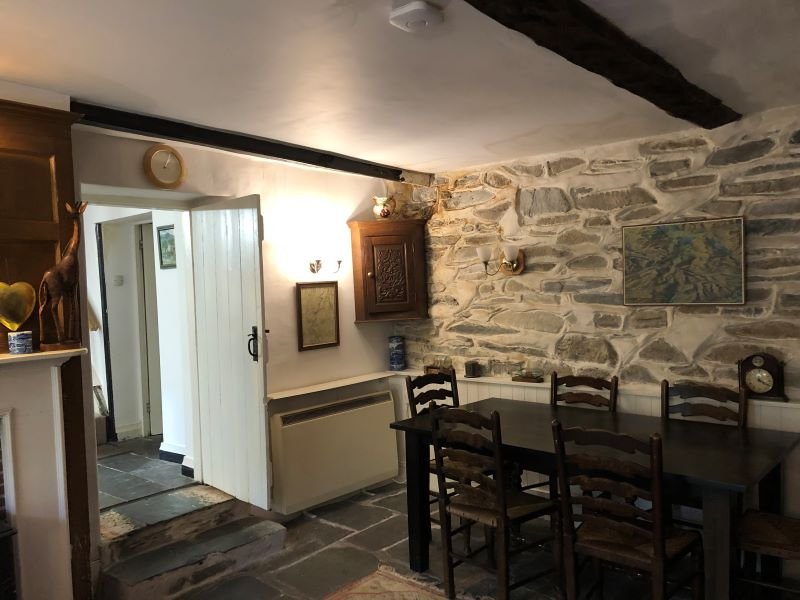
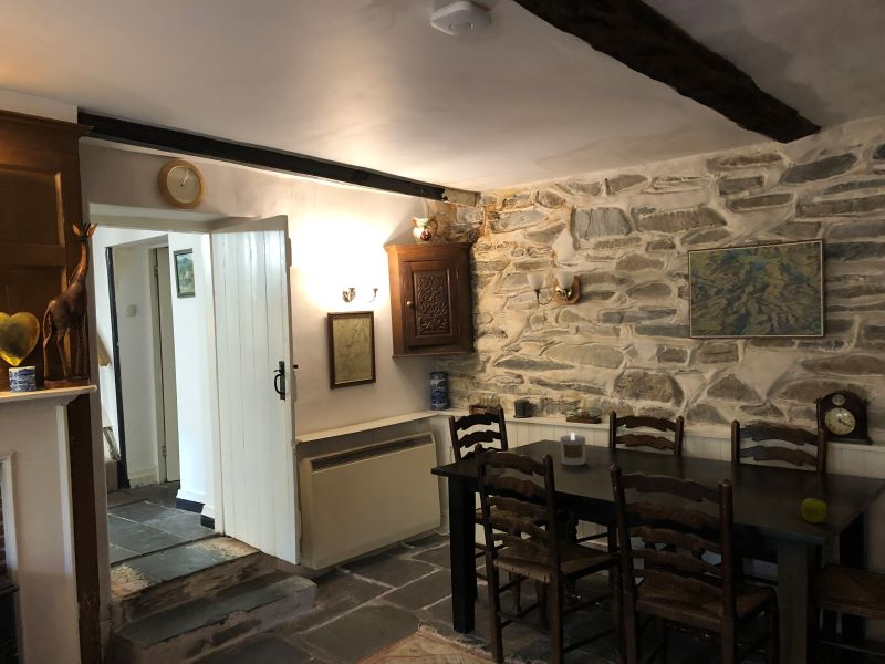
+ fruit [800,497,829,525]
+ candle [560,432,586,466]
